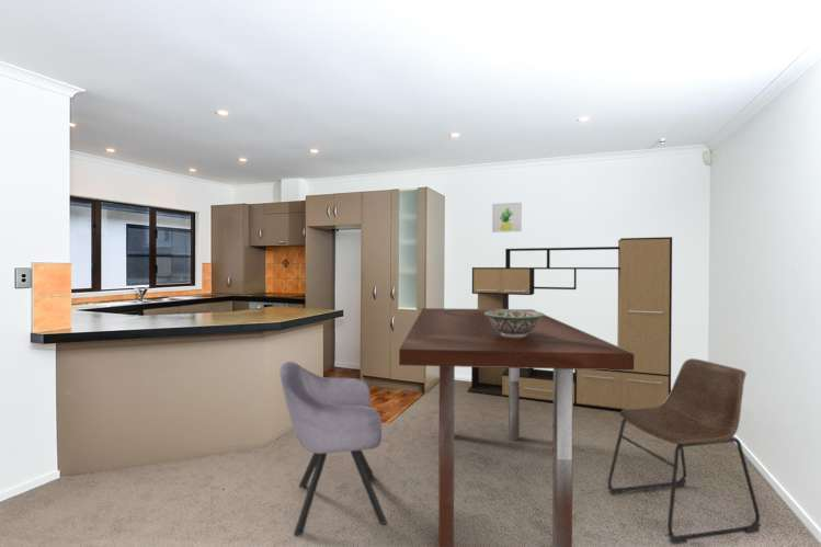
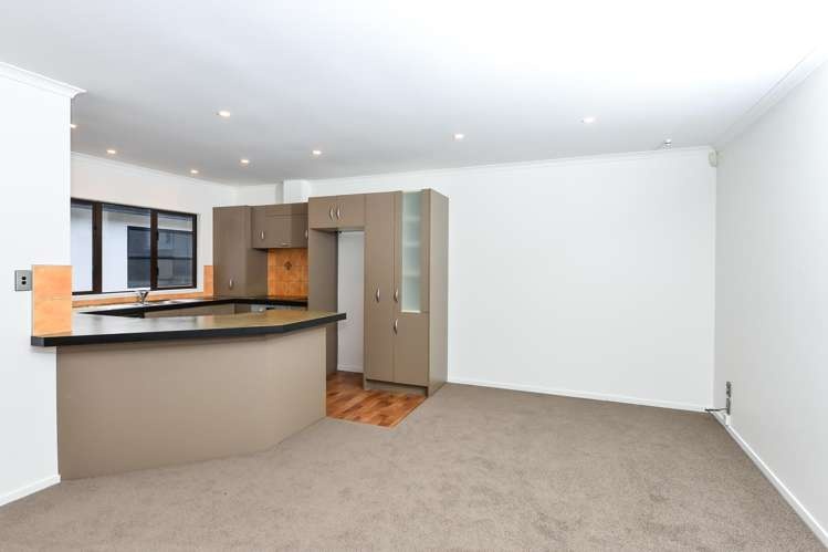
- media console [466,236,673,411]
- chair [606,357,762,545]
- decorative bowl [484,310,545,338]
- wall art [491,202,523,233]
- dining table [398,307,635,547]
- chair [280,361,388,536]
